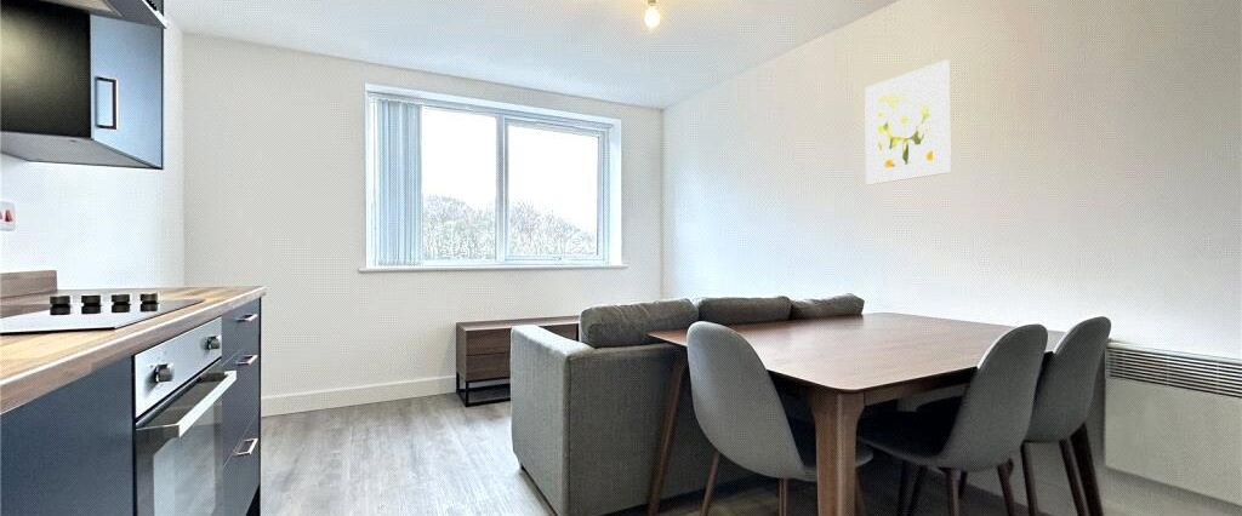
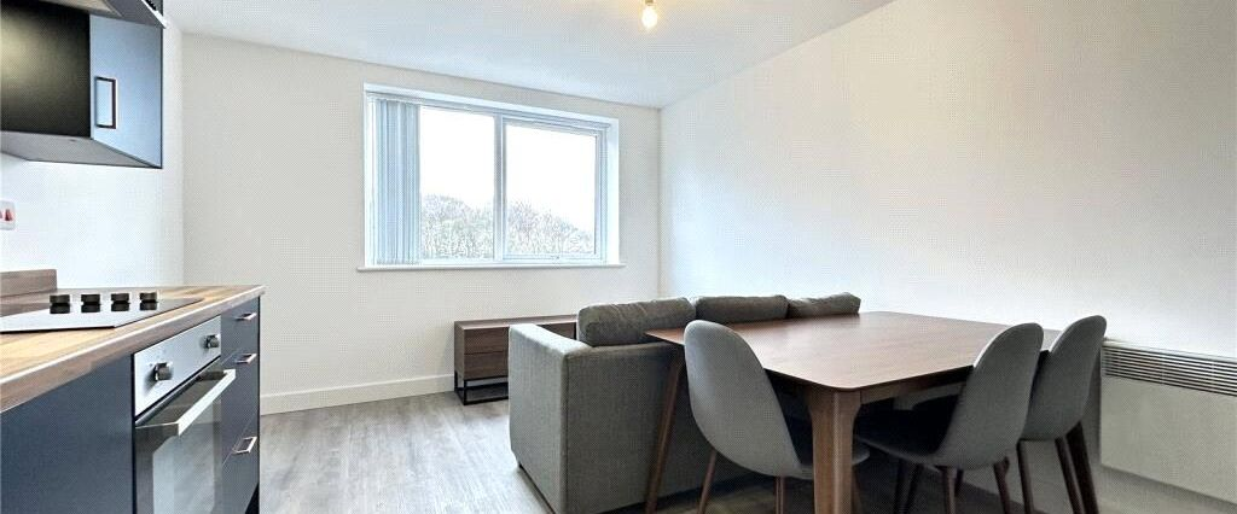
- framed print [864,59,952,187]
